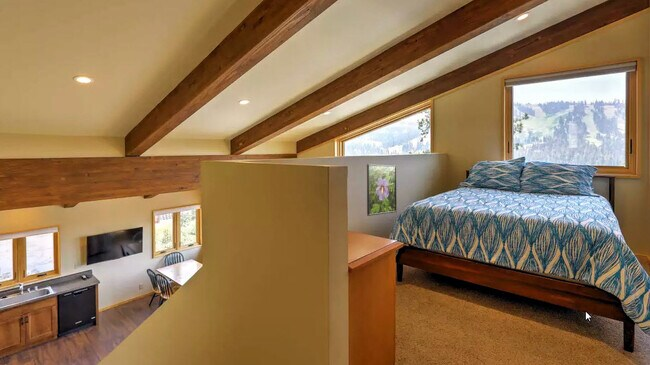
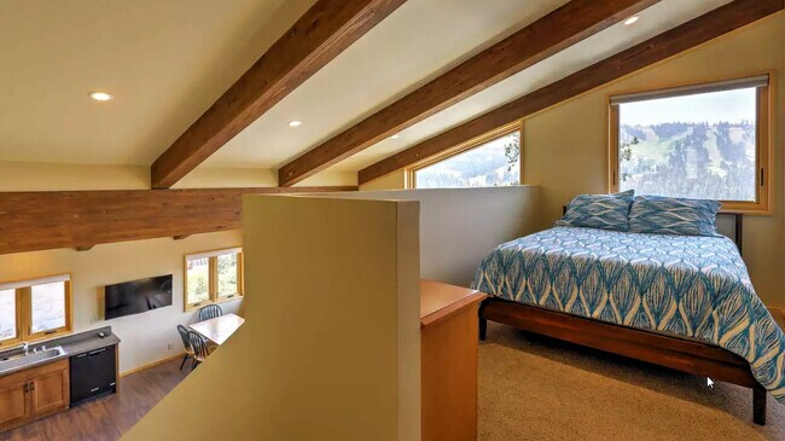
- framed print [366,163,398,217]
